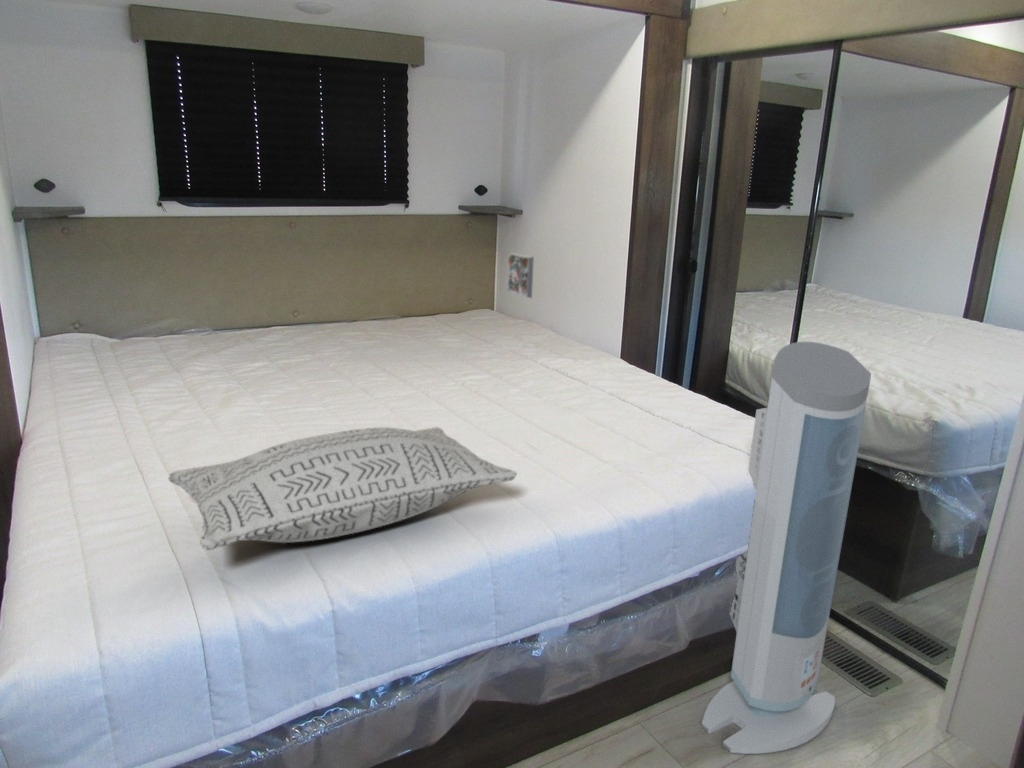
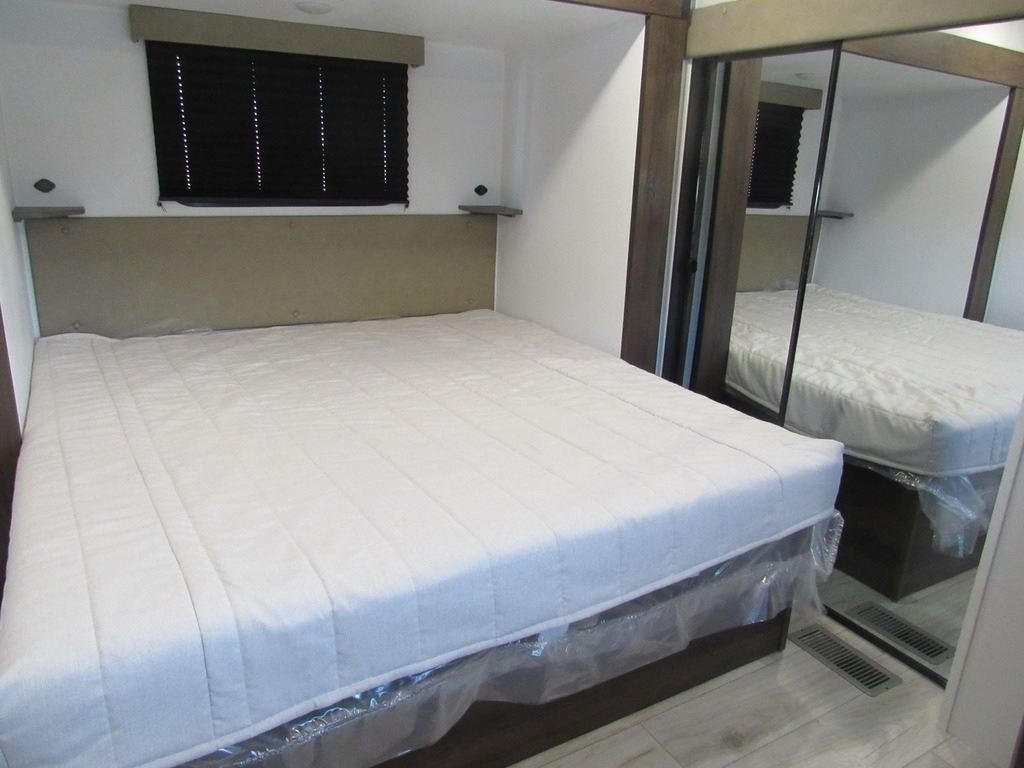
- air purifier [700,341,872,755]
- decorative tile [506,252,535,299]
- pillow [167,426,518,551]
